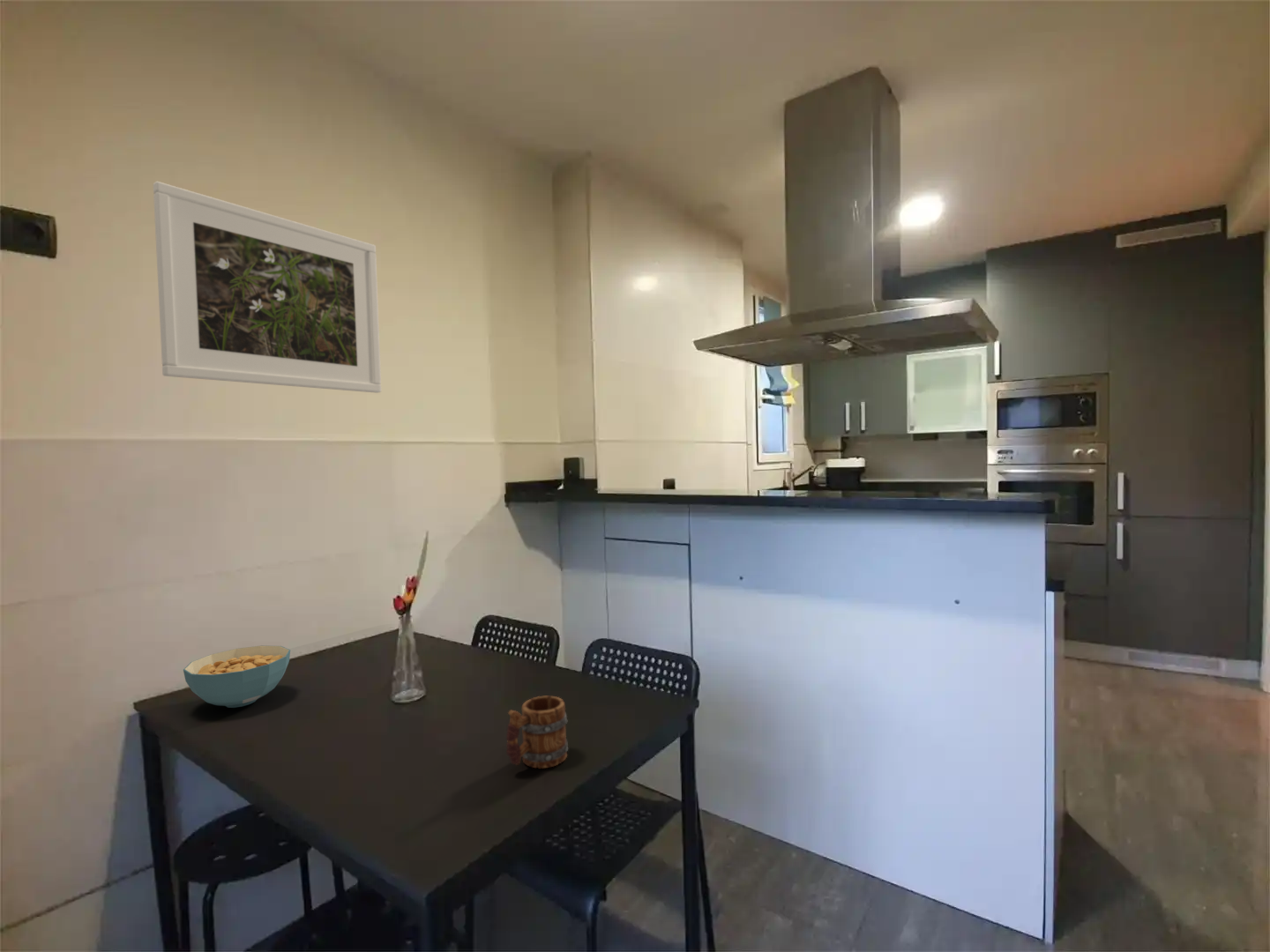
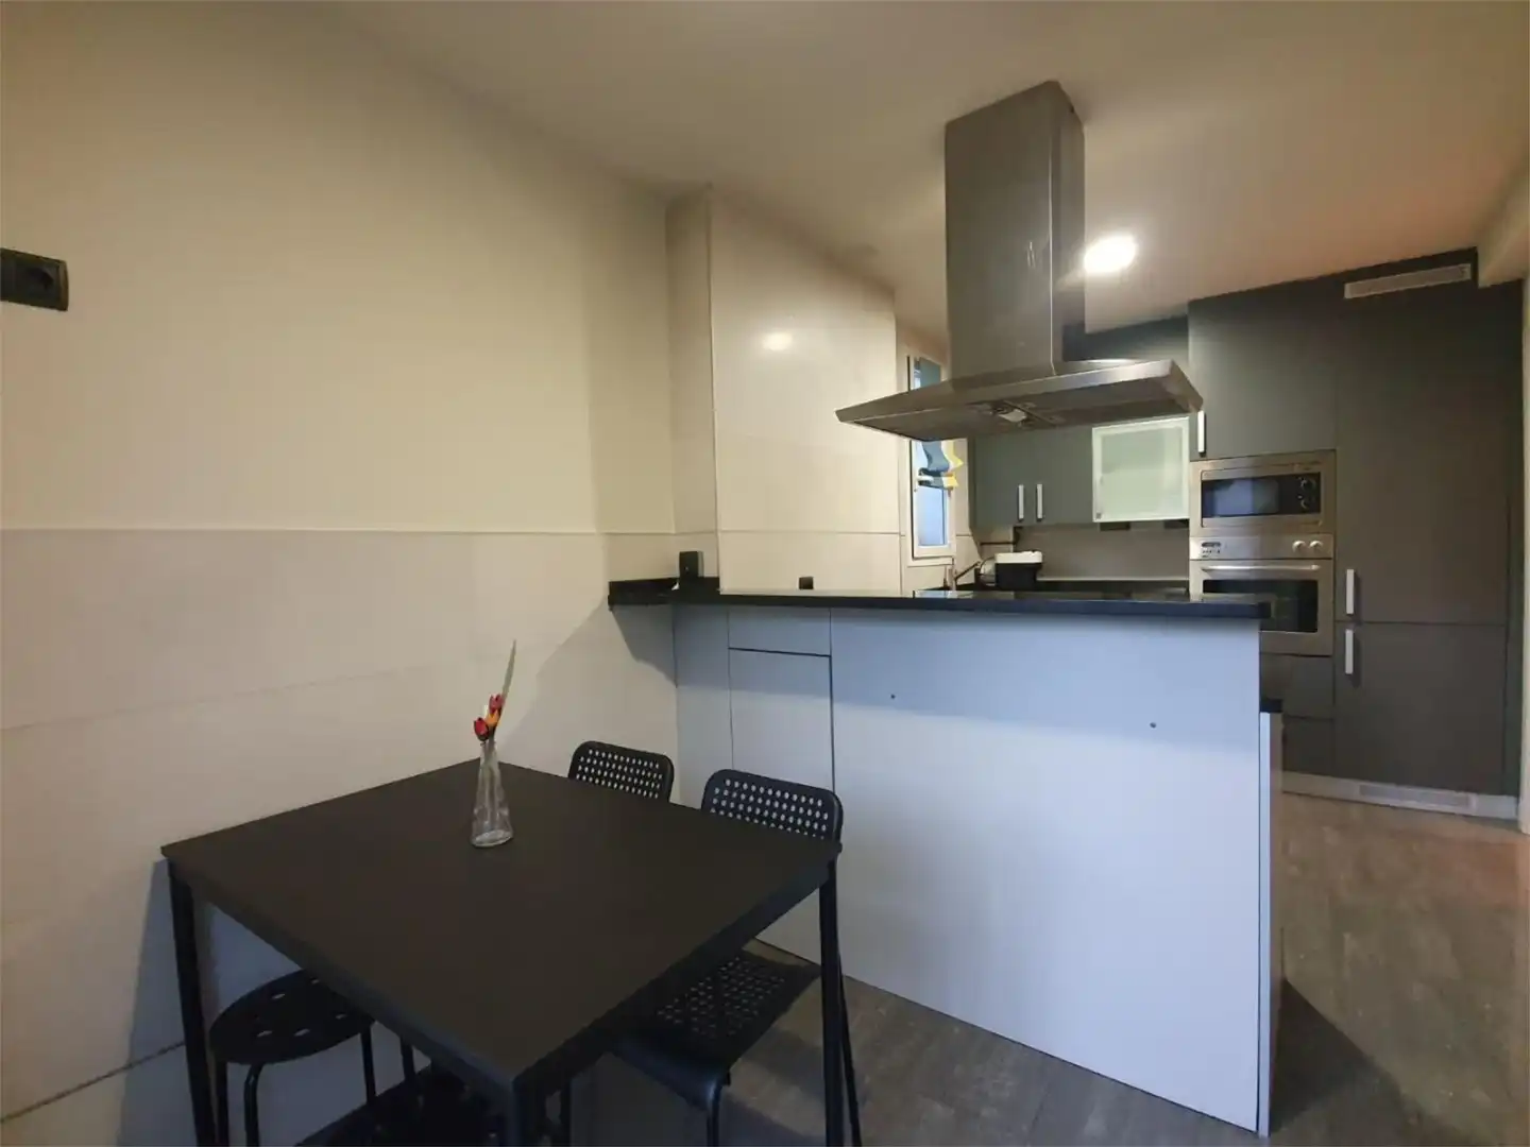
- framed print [153,181,382,394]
- mug [505,695,569,770]
- cereal bowl [183,644,291,709]
